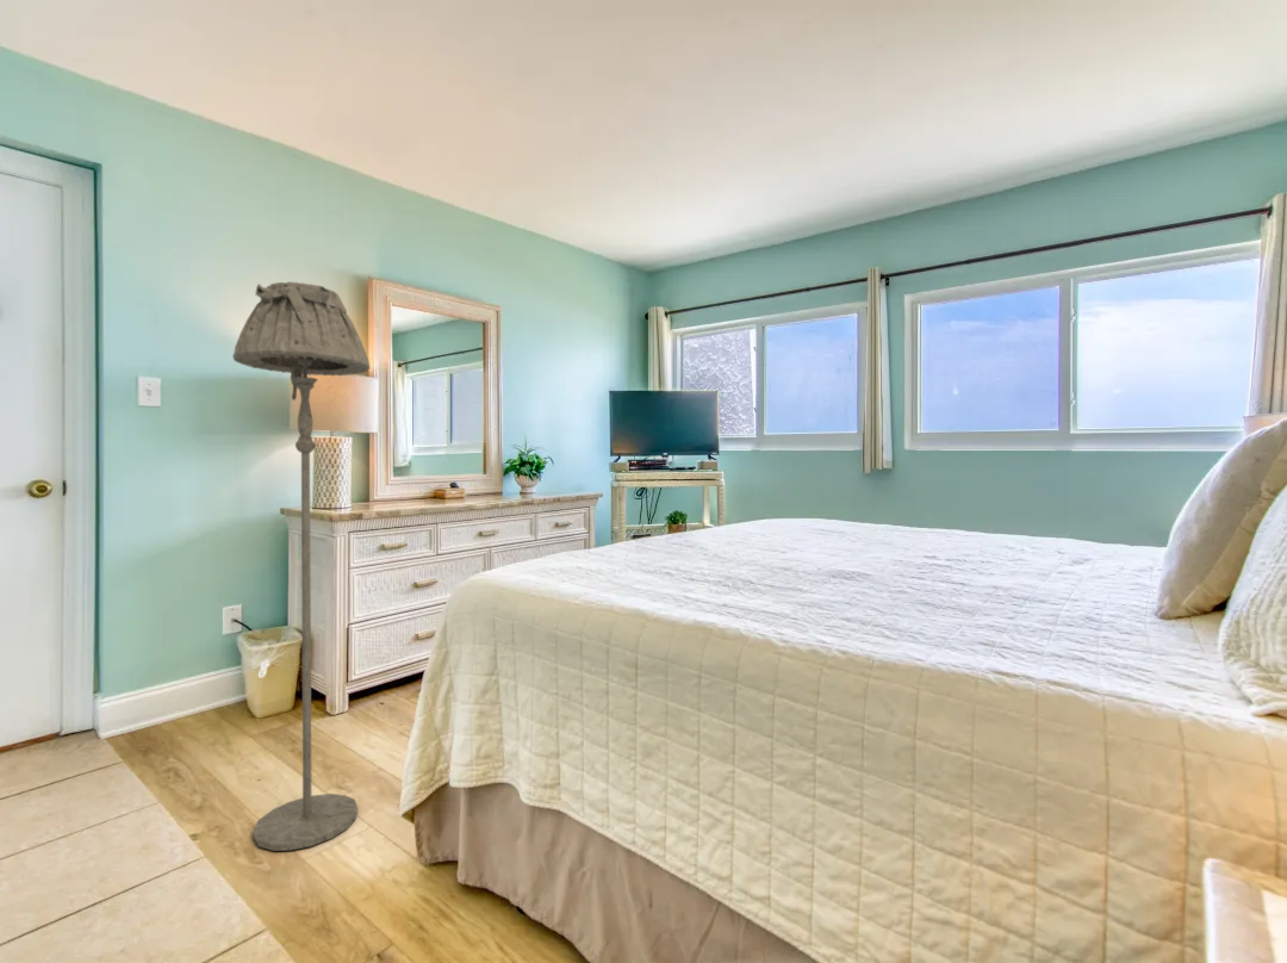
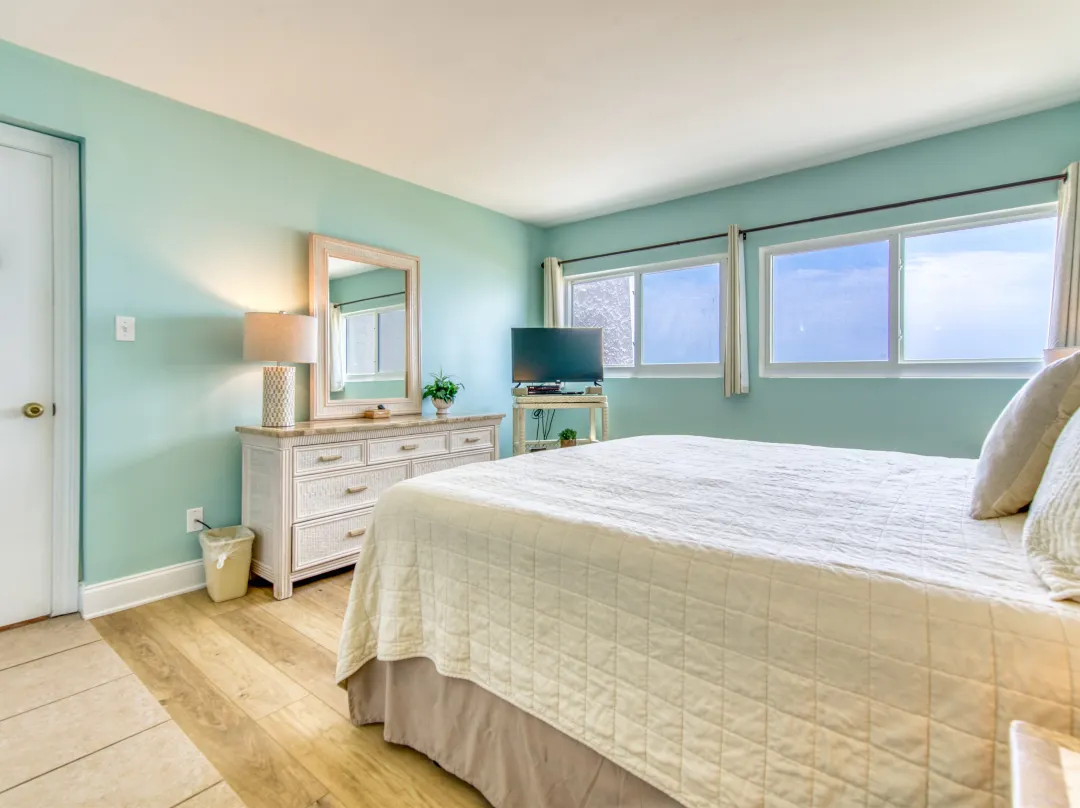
- floor lamp [231,281,371,852]
